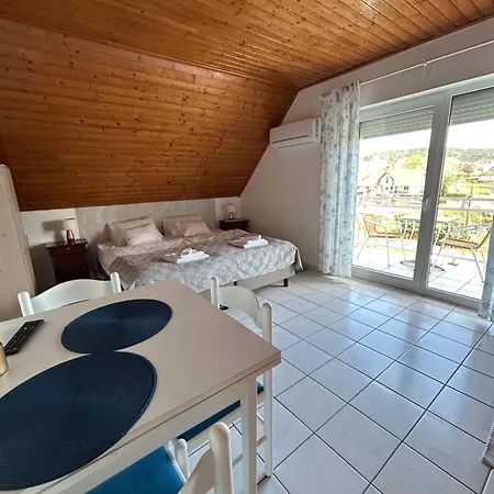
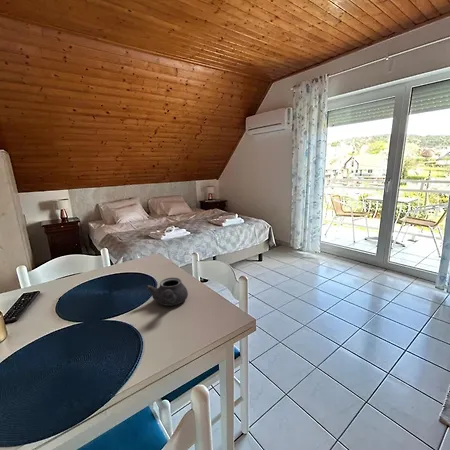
+ teapot [145,276,189,307]
